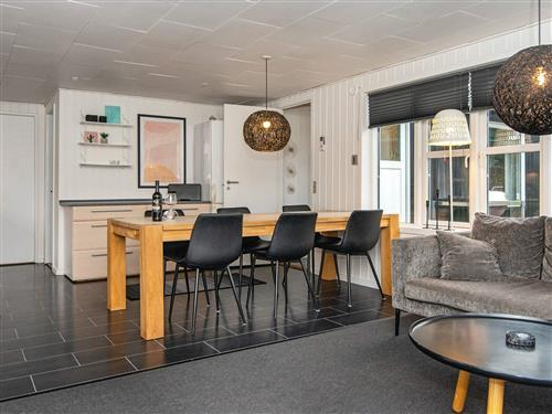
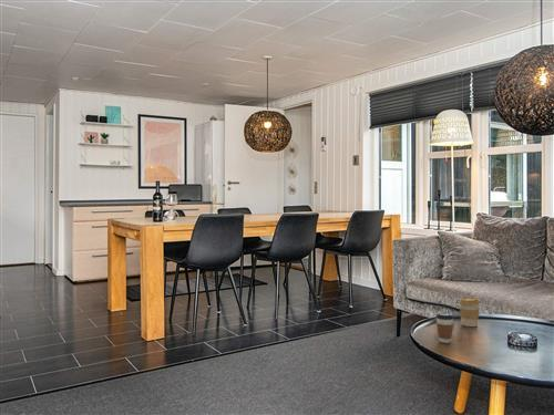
+ coffee cup [434,312,455,344]
+ coffee cup [458,295,481,328]
